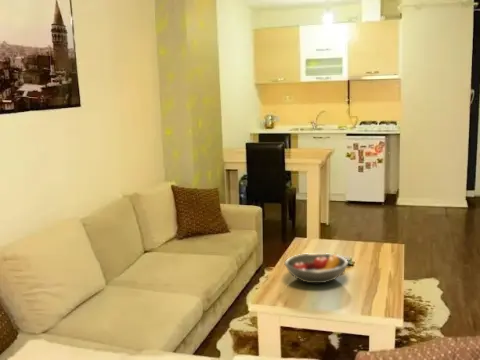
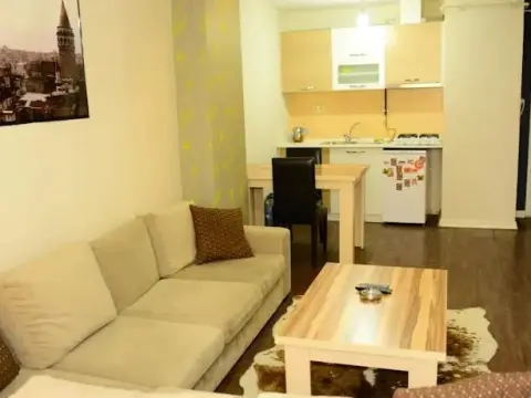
- fruit bowl [283,252,349,284]
